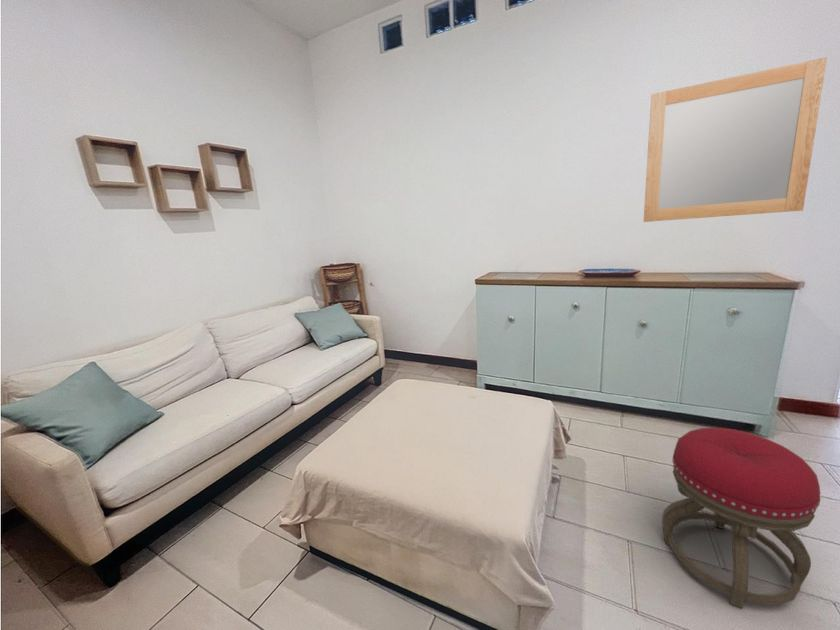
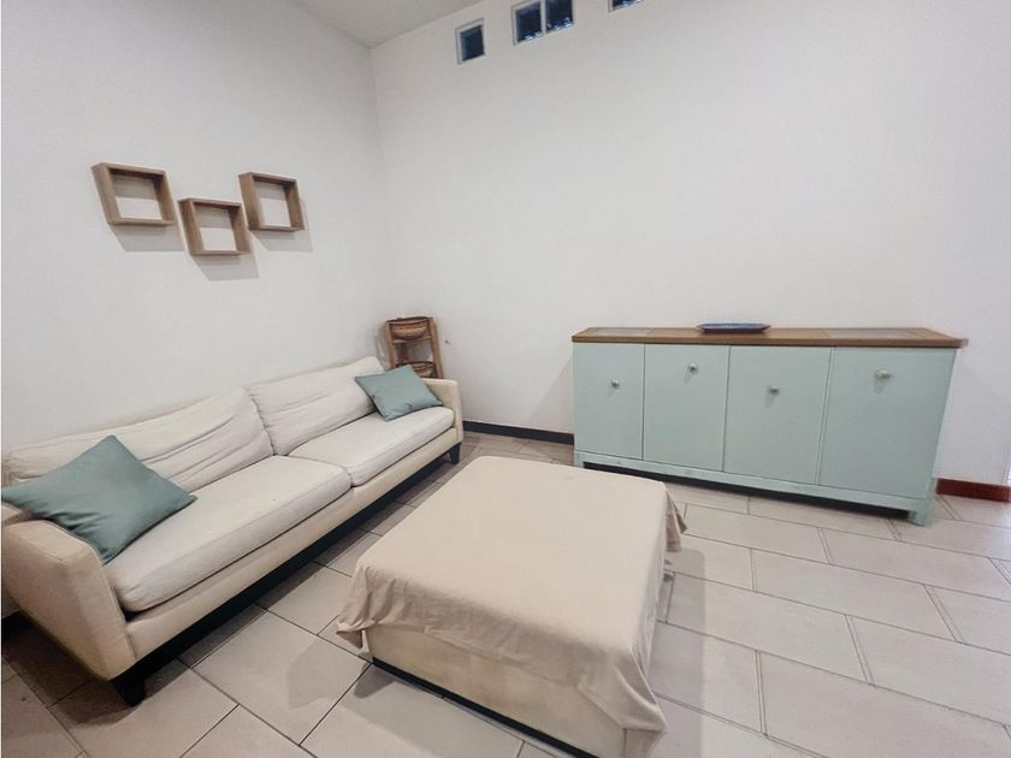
- stool [661,427,822,609]
- home mirror [643,56,828,223]
